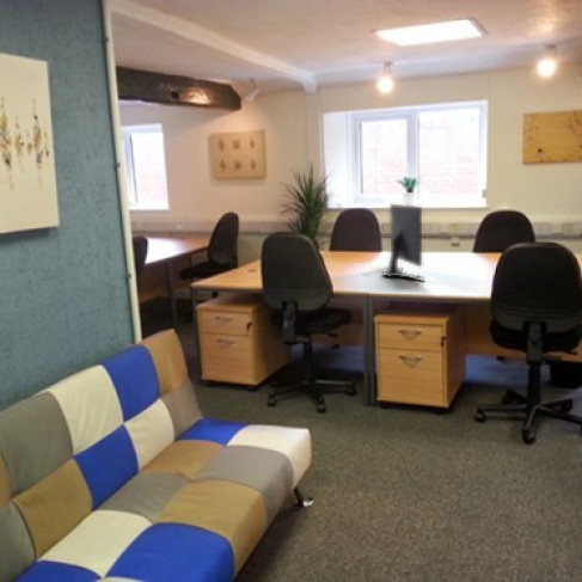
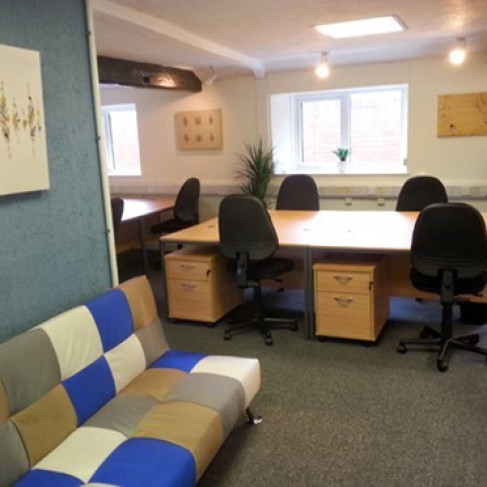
- computer monitor [381,203,427,281]
